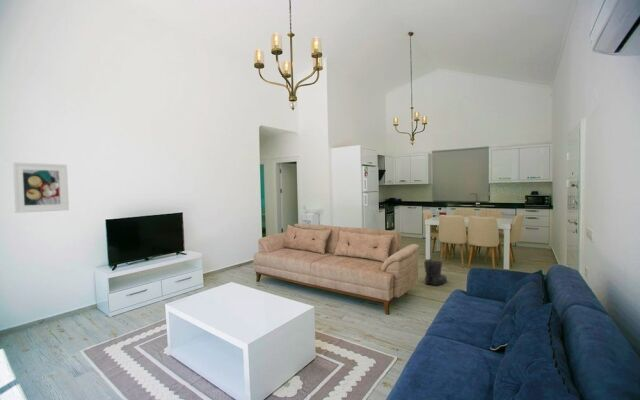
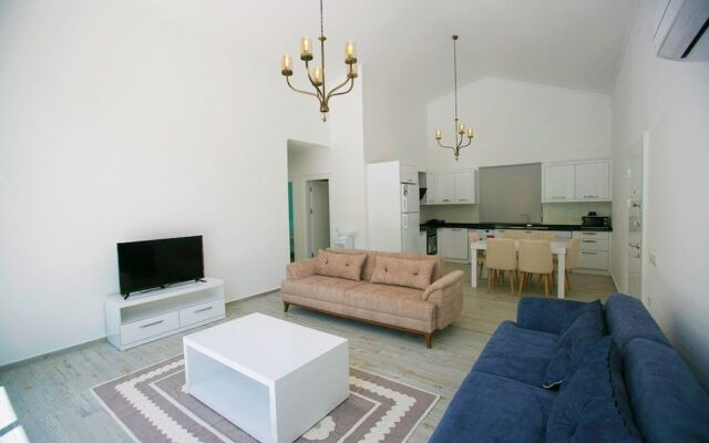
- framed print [11,161,70,214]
- boots [423,259,448,286]
